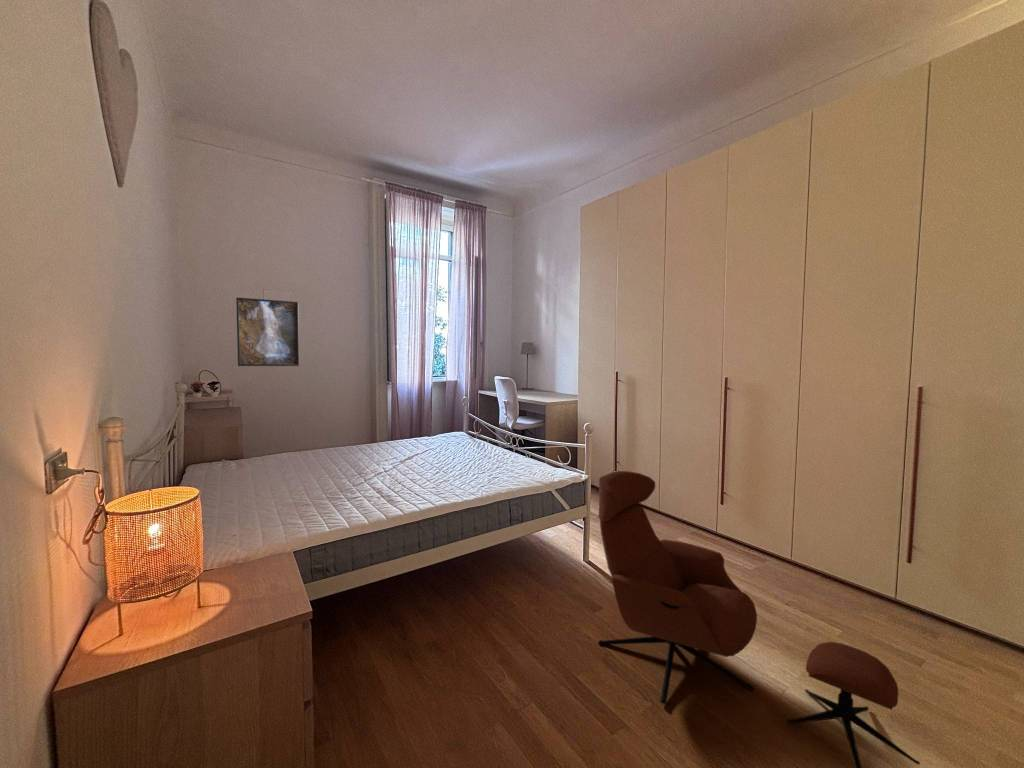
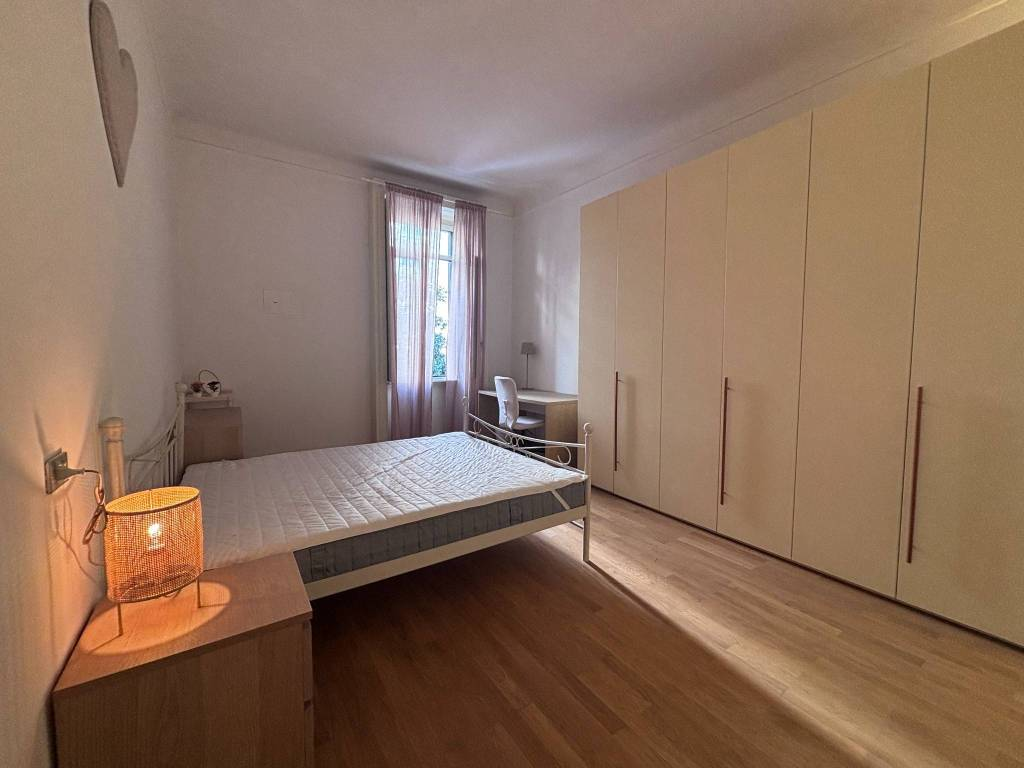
- armchair [597,470,921,768]
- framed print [235,297,300,367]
